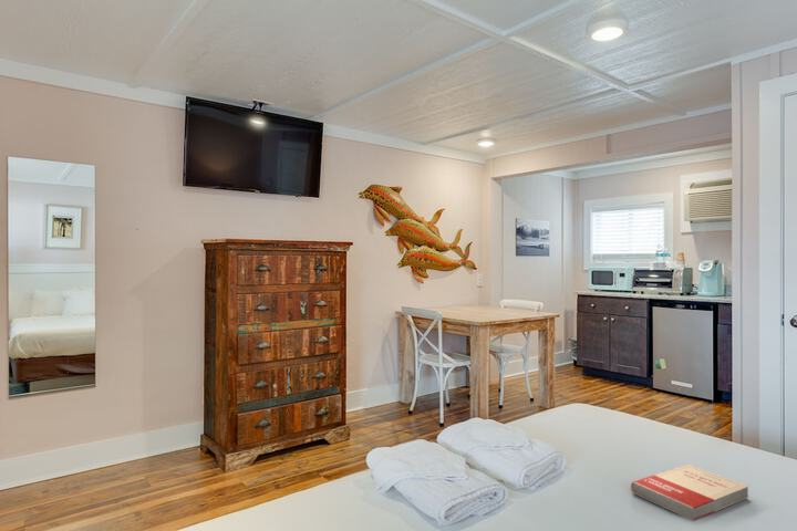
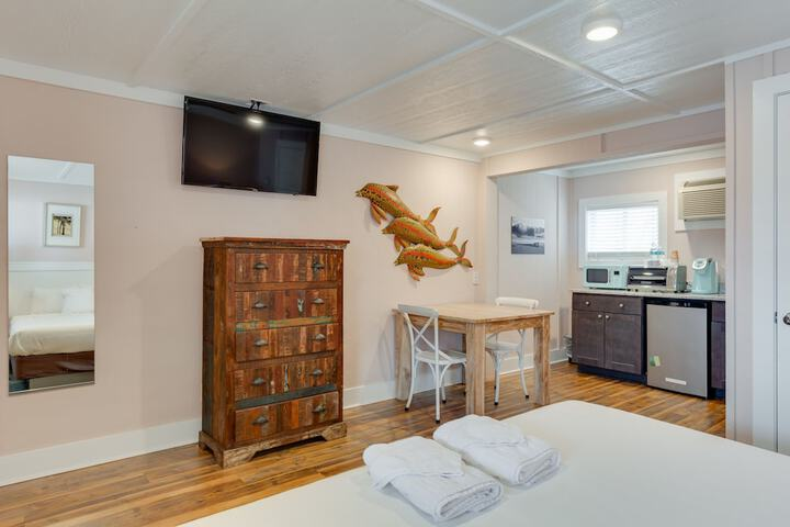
- book [630,464,749,522]
